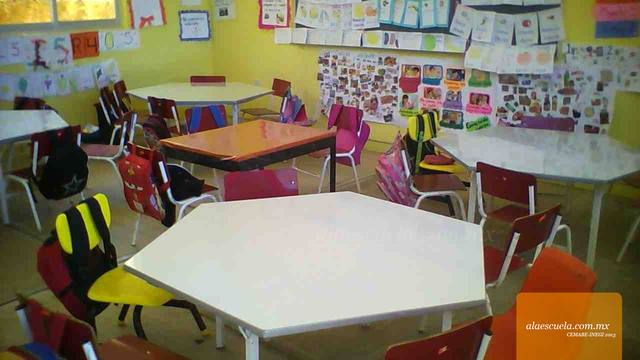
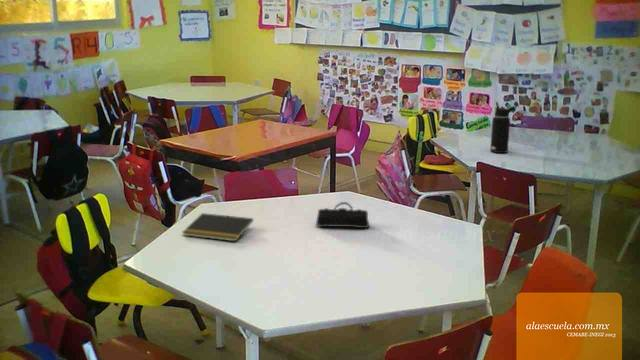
+ notepad [181,212,254,242]
+ water bottle [489,101,517,154]
+ pencil case [315,201,370,229]
